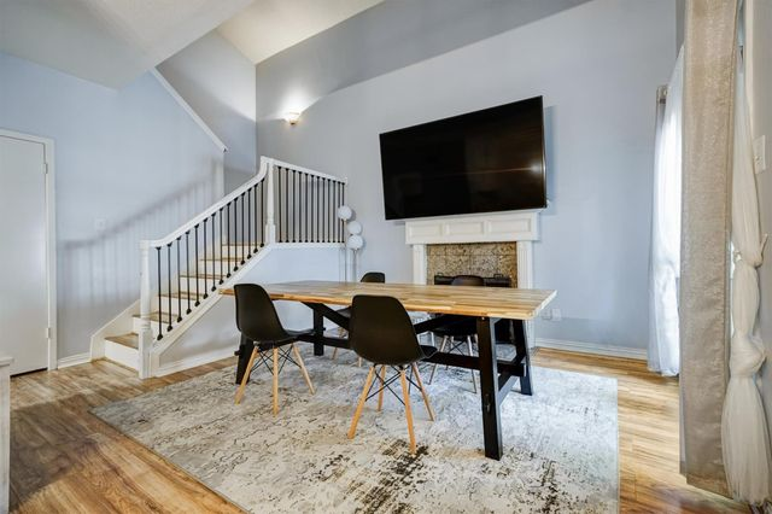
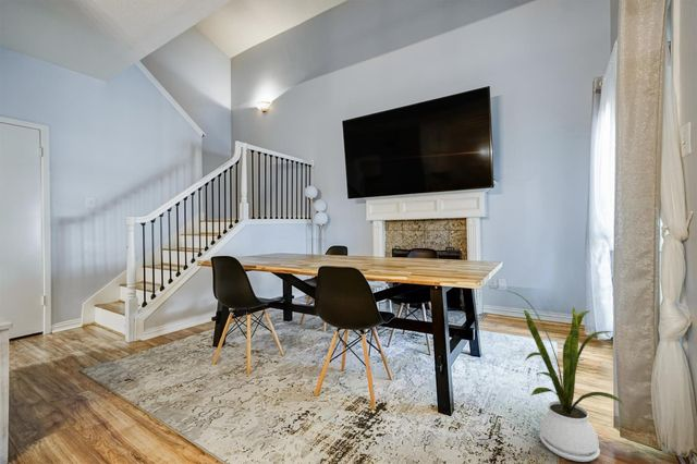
+ house plant [505,290,626,463]
